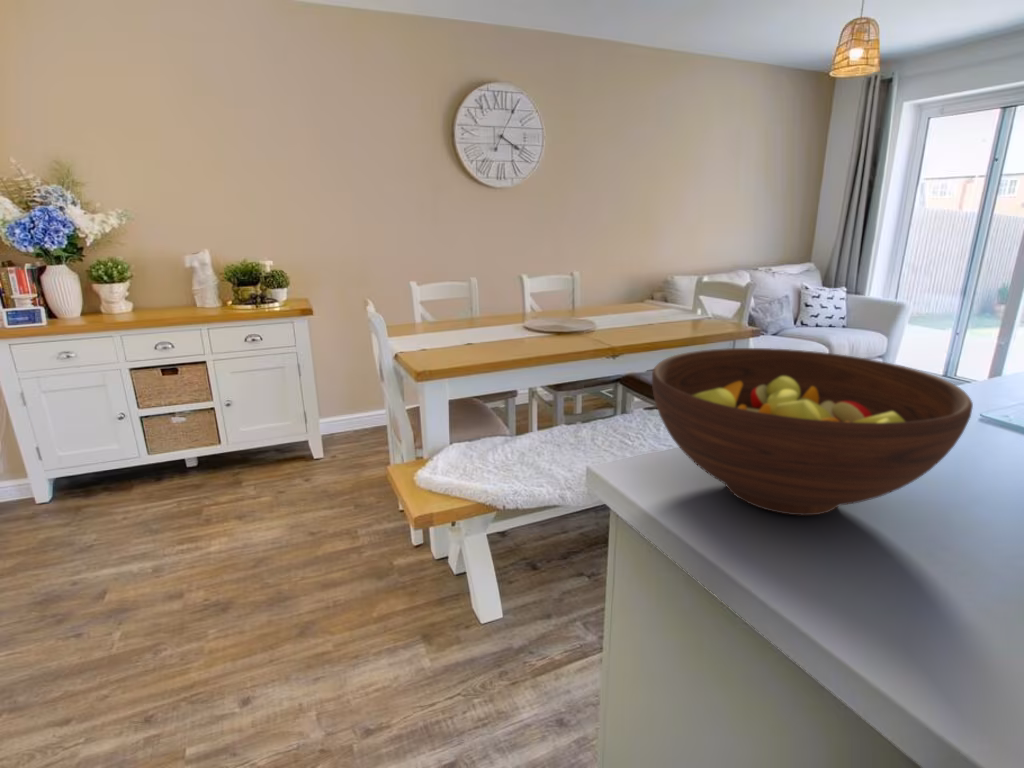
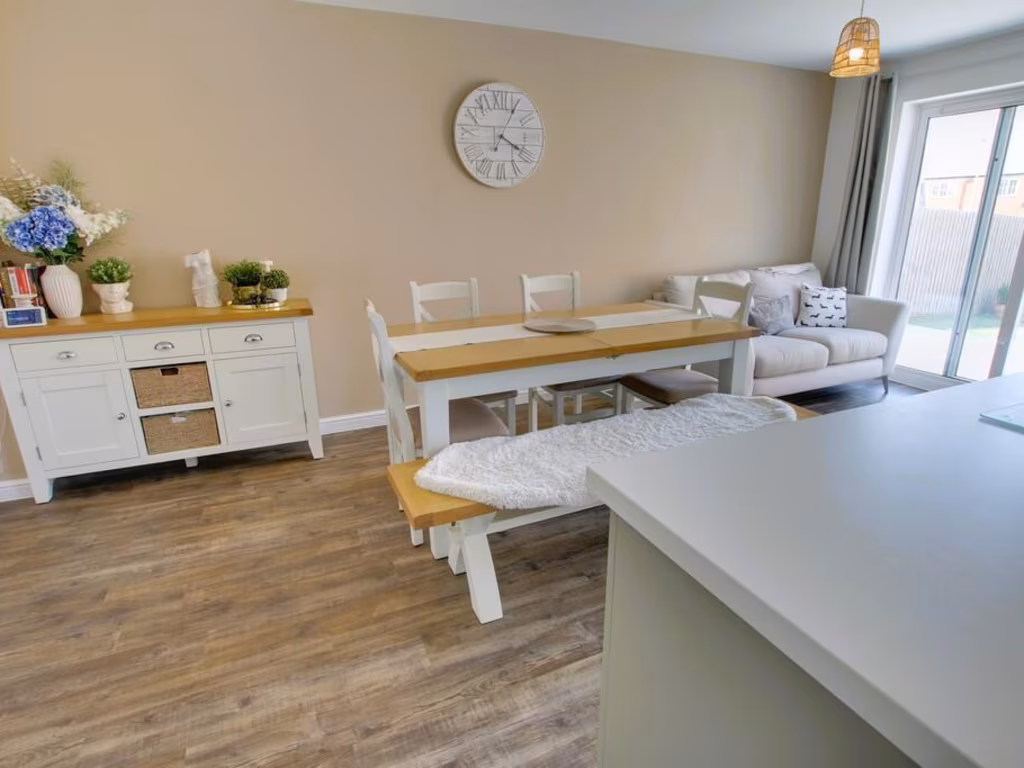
- fruit bowl [651,347,974,517]
